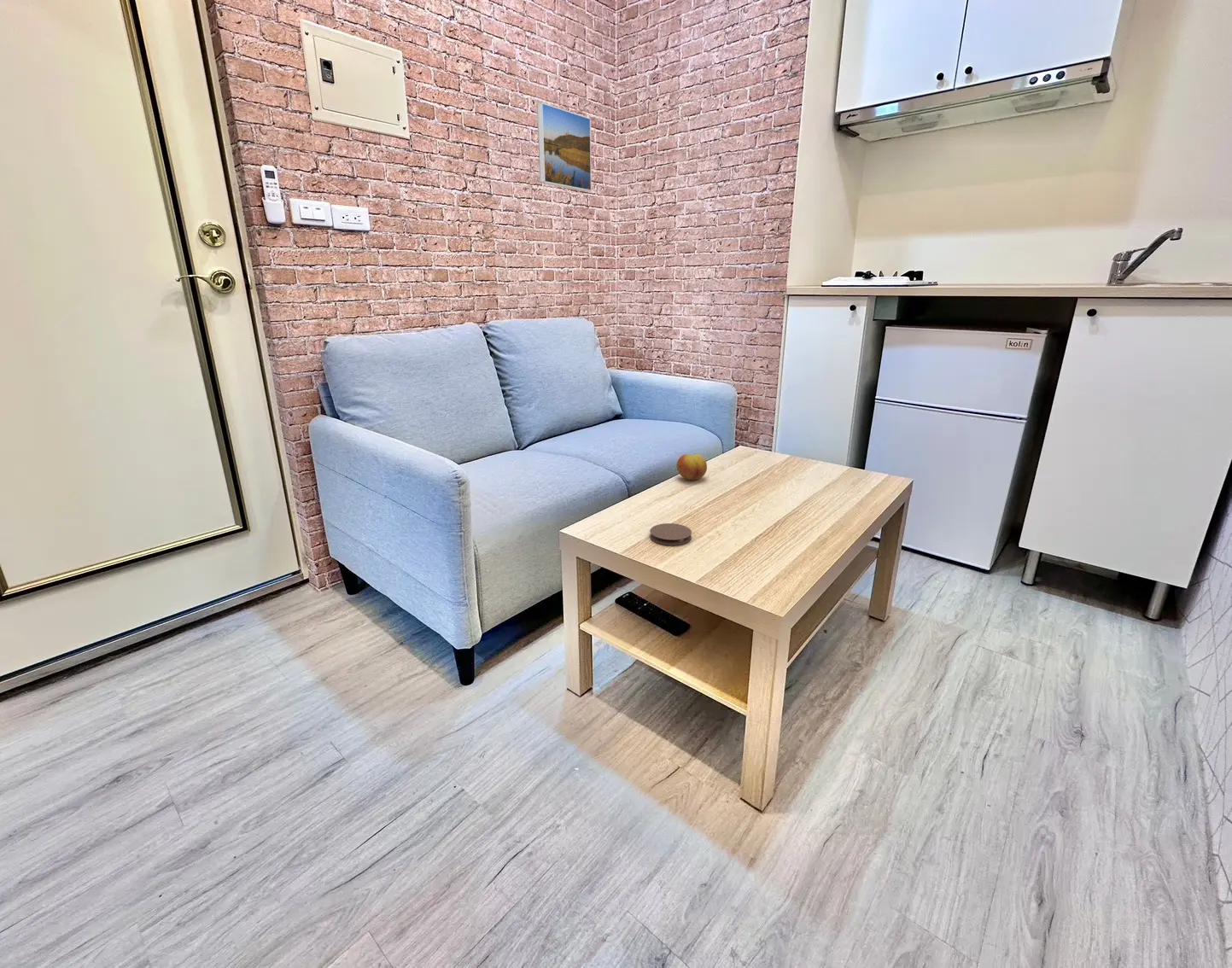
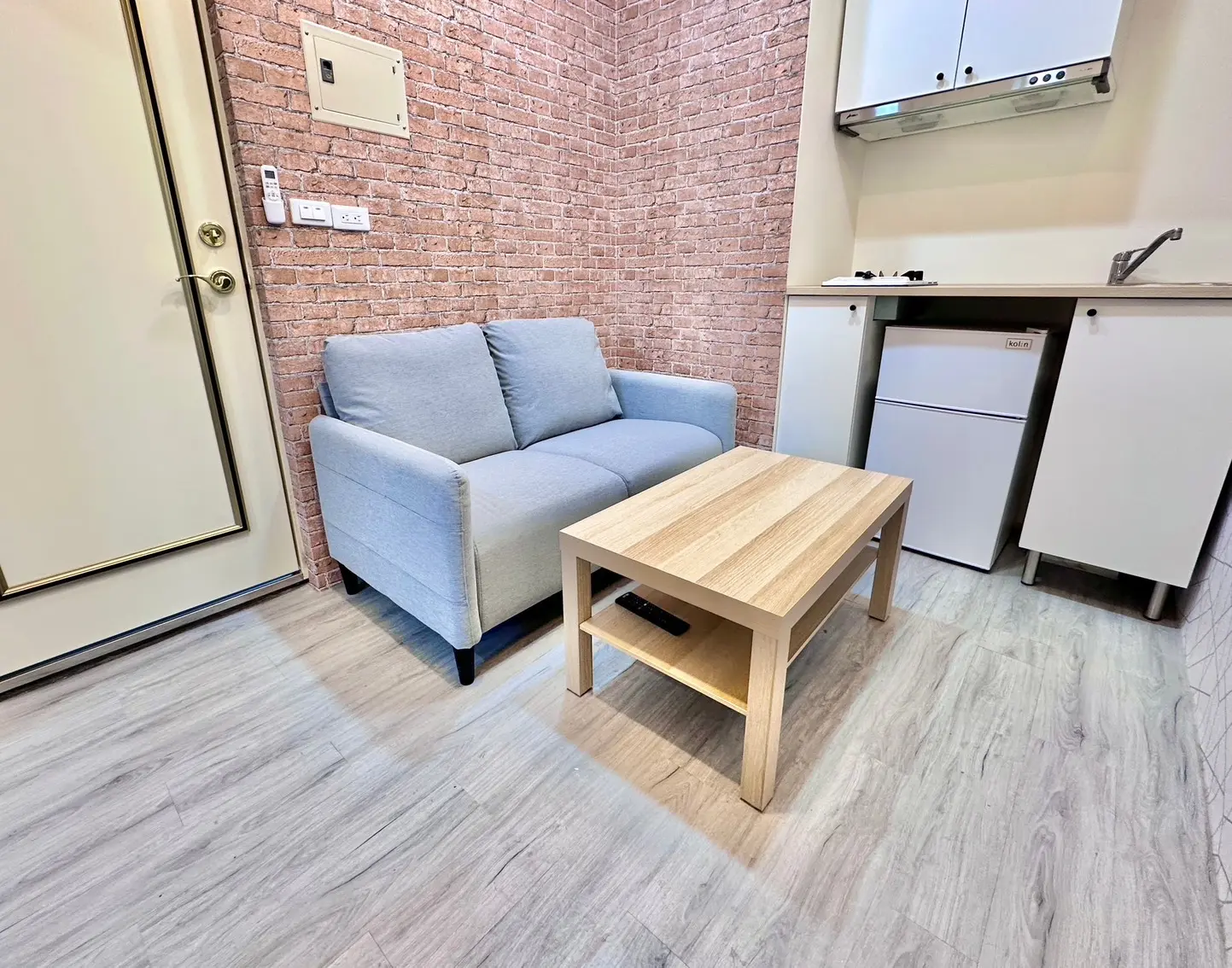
- fruit [675,453,708,481]
- coaster [649,522,692,546]
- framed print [536,102,593,193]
